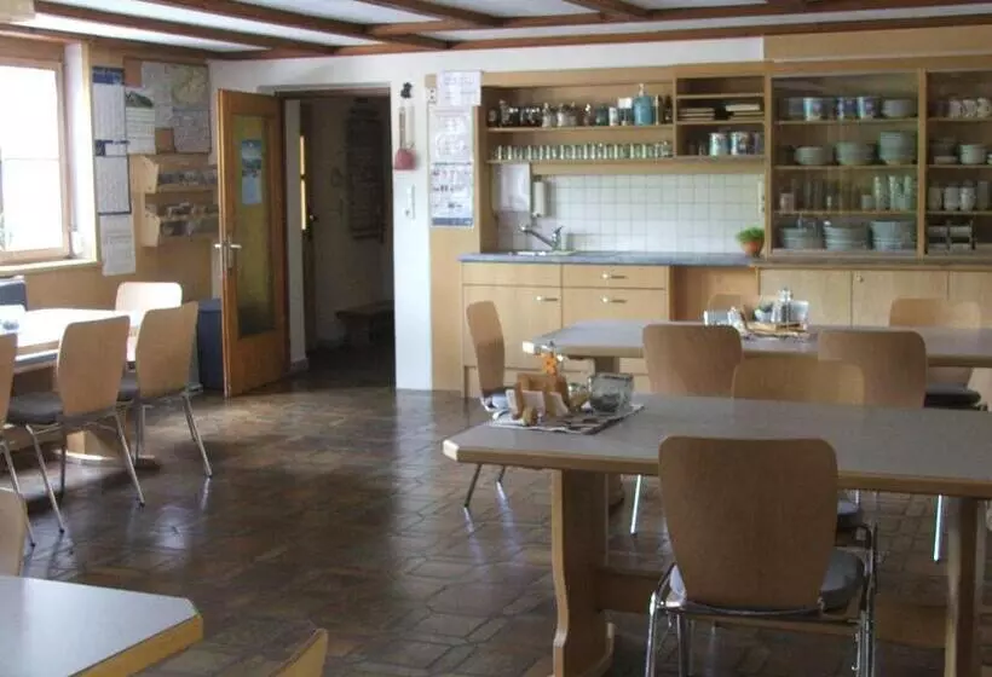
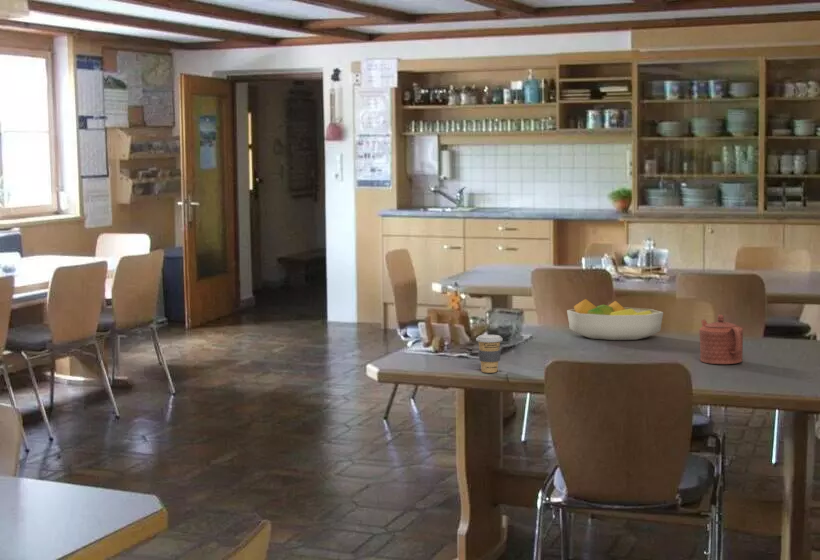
+ fruit bowl [566,298,664,341]
+ coffee cup [475,334,504,374]
+ teapot [698,314,744,365]
